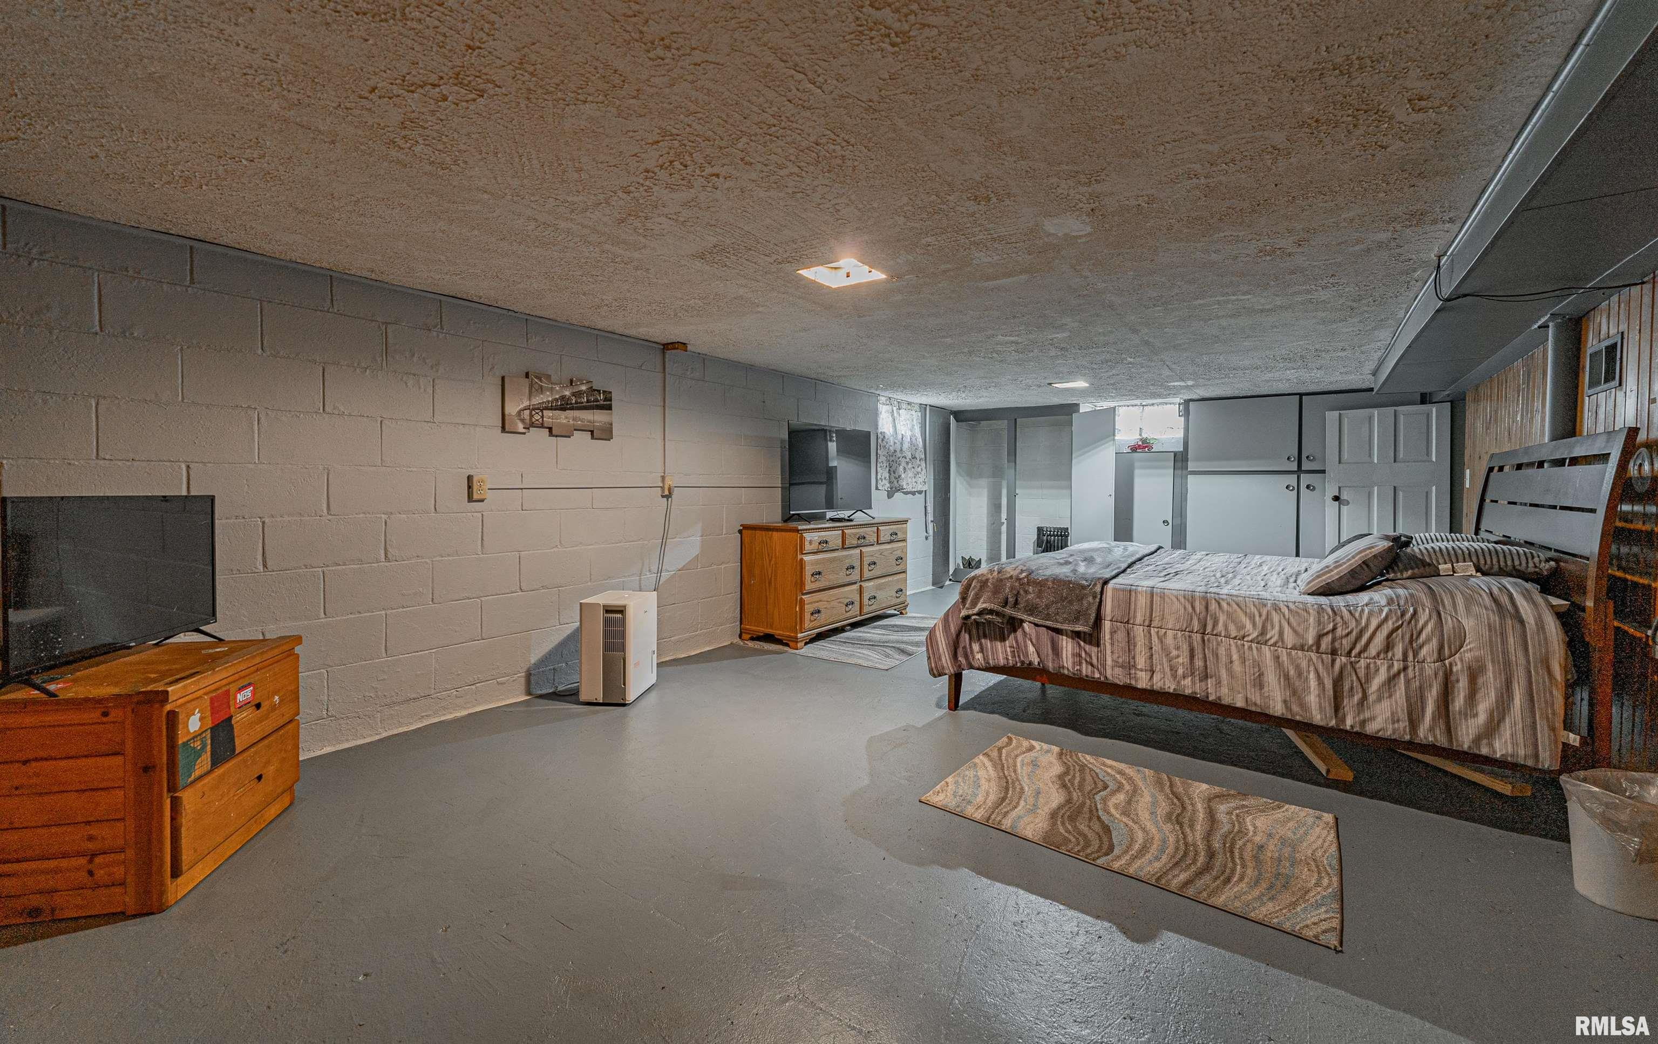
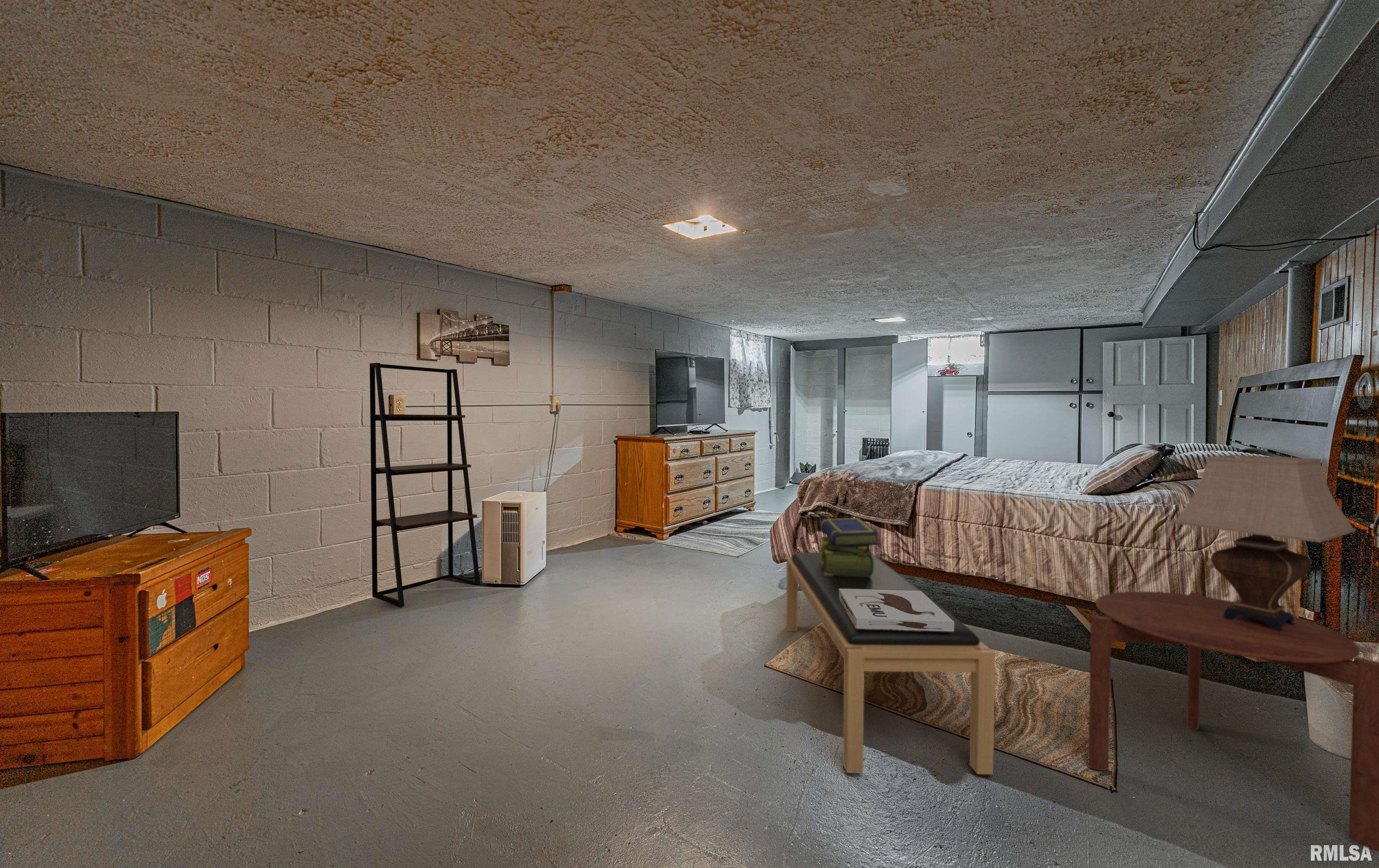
+ shelving unit [369,362,481,607]
+ side table [1087,591,1379,852]
+ table lamp [1173,454,1356,631]
+ decorative box [839,588,954,631]
+ stack of books [819,517,878,577]
+ bench [786,552,996,775]
